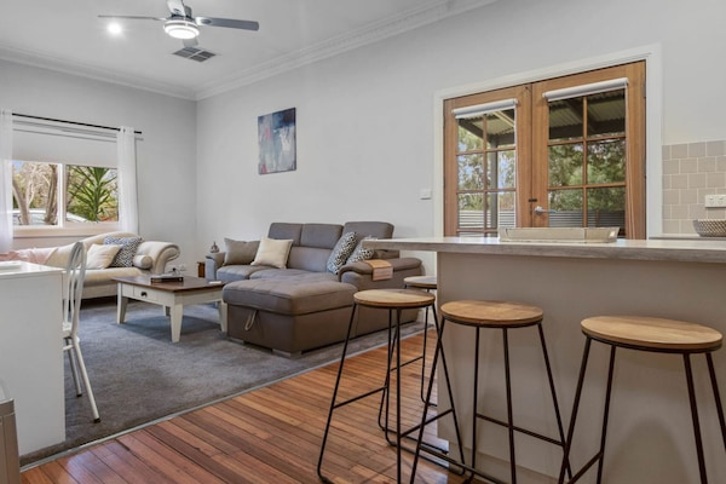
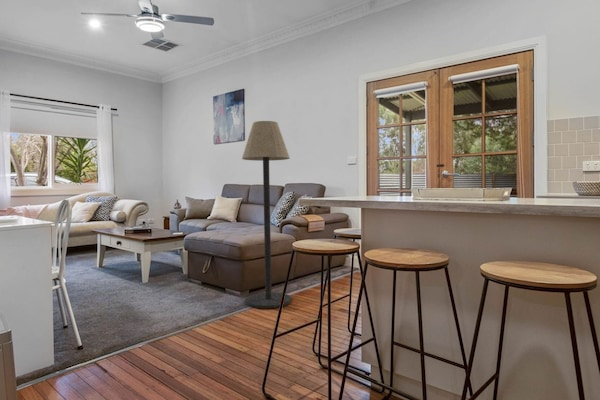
+ floor lamp [241,120,292,309]
